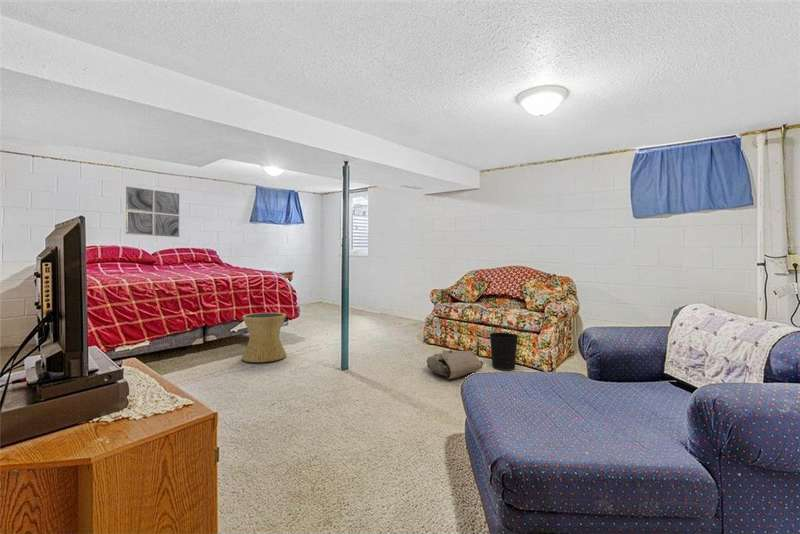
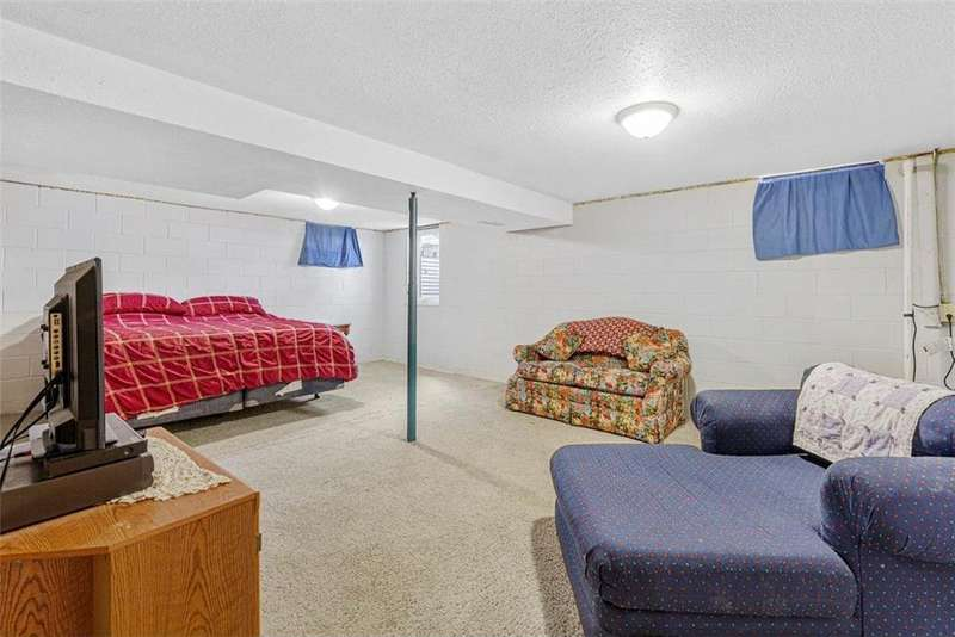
- bag [426,348,484,380]
- wall art [125,186,180,238]
- side table [241,312,287,363]
- wastebasket [488,332,519,371]
